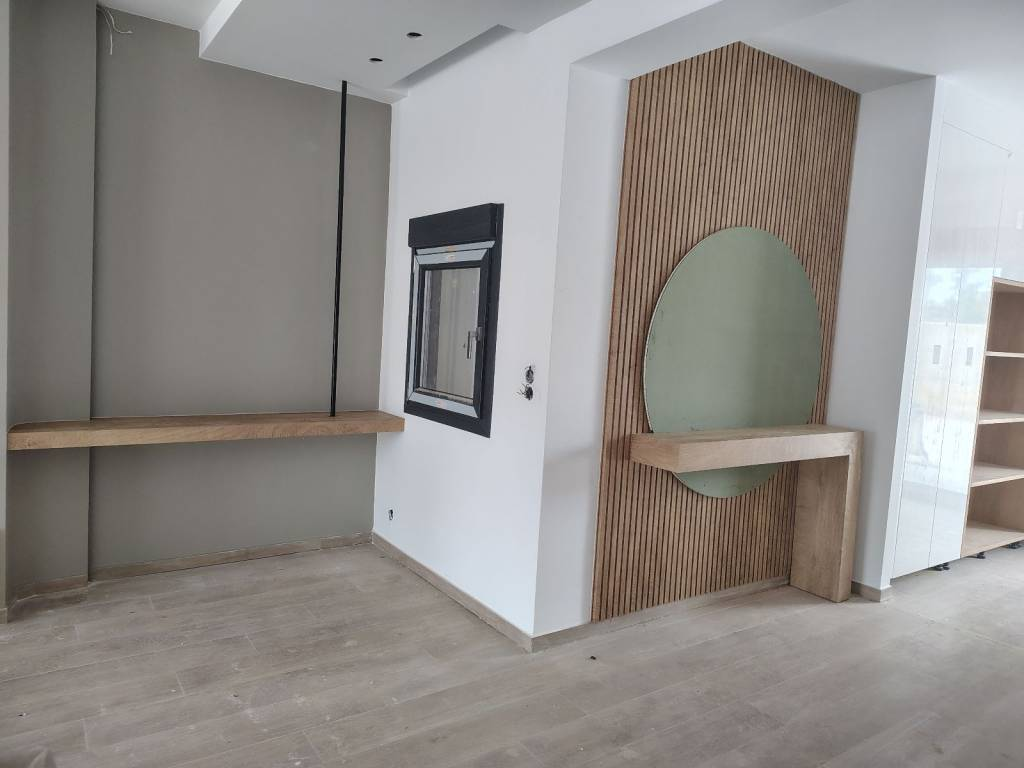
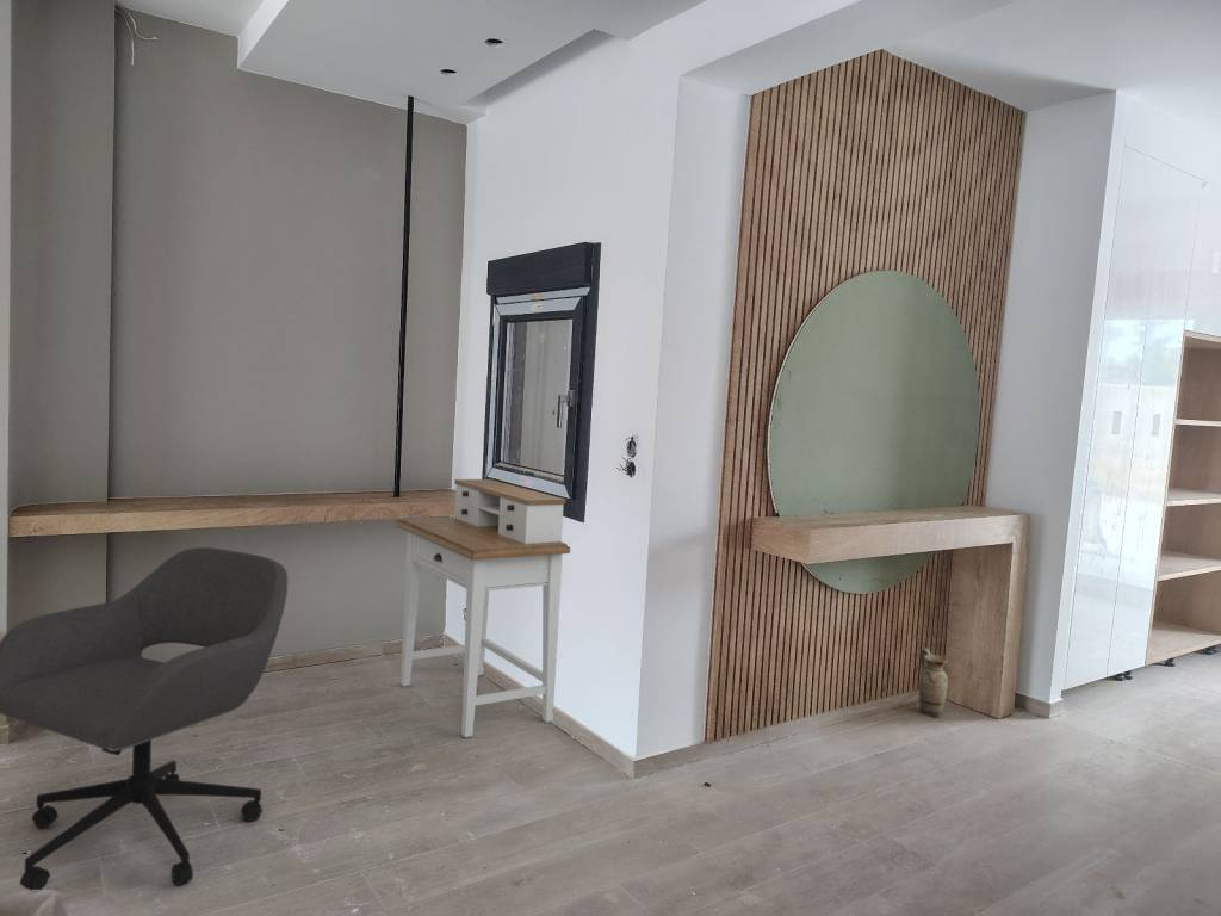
+ office chair [0,546,289,892]
+ desk [395,478,571,738]
+ ceramic jug [918,648,949,718]
